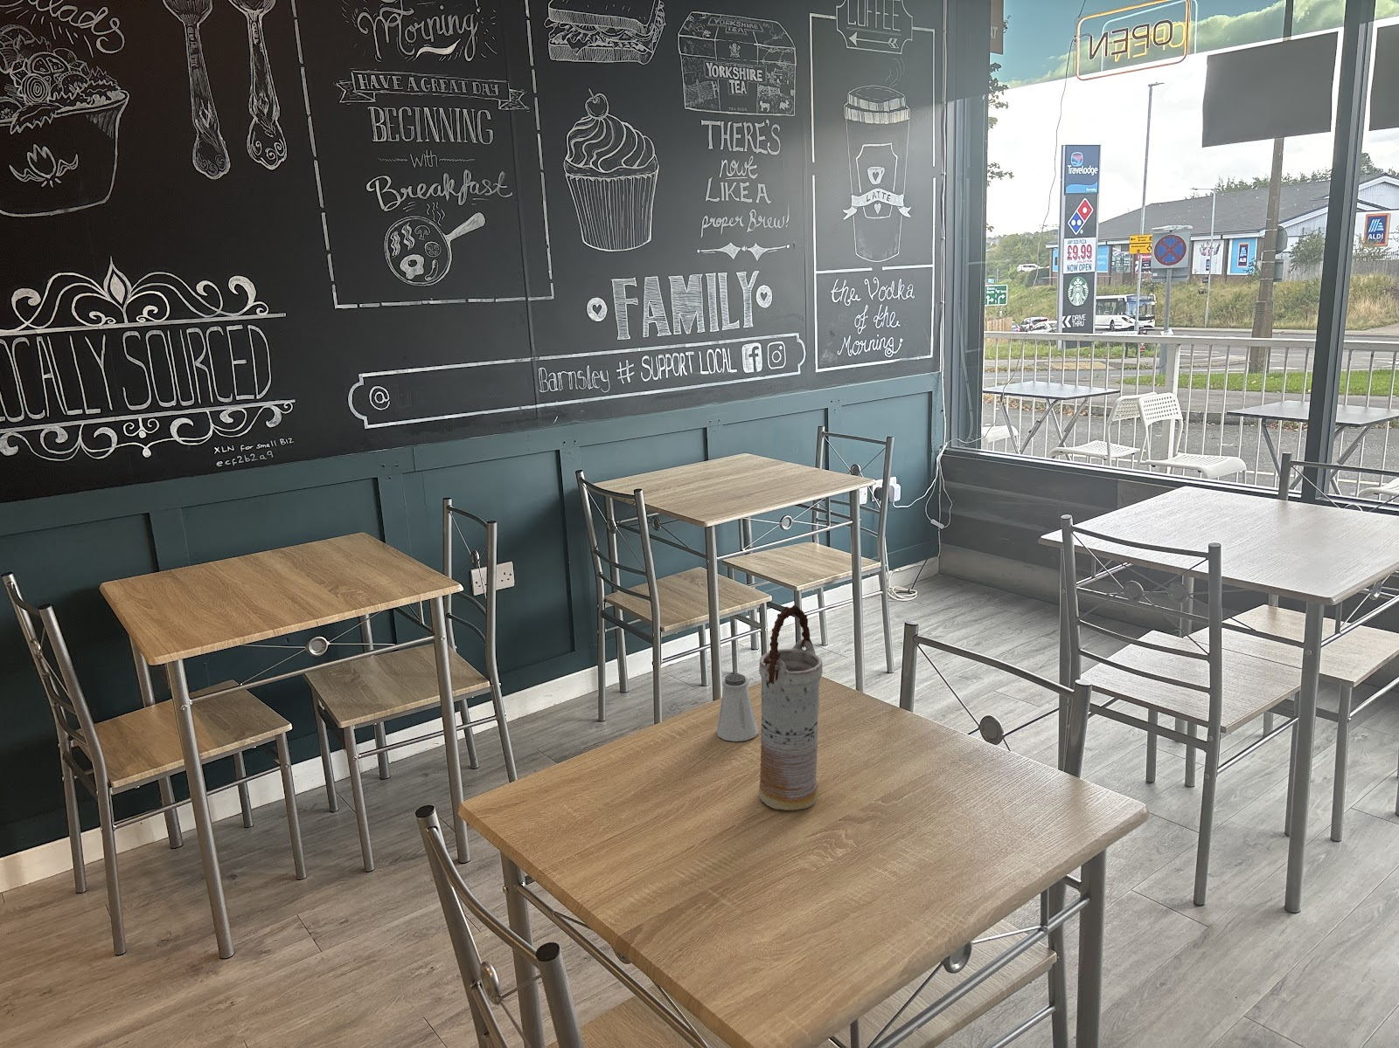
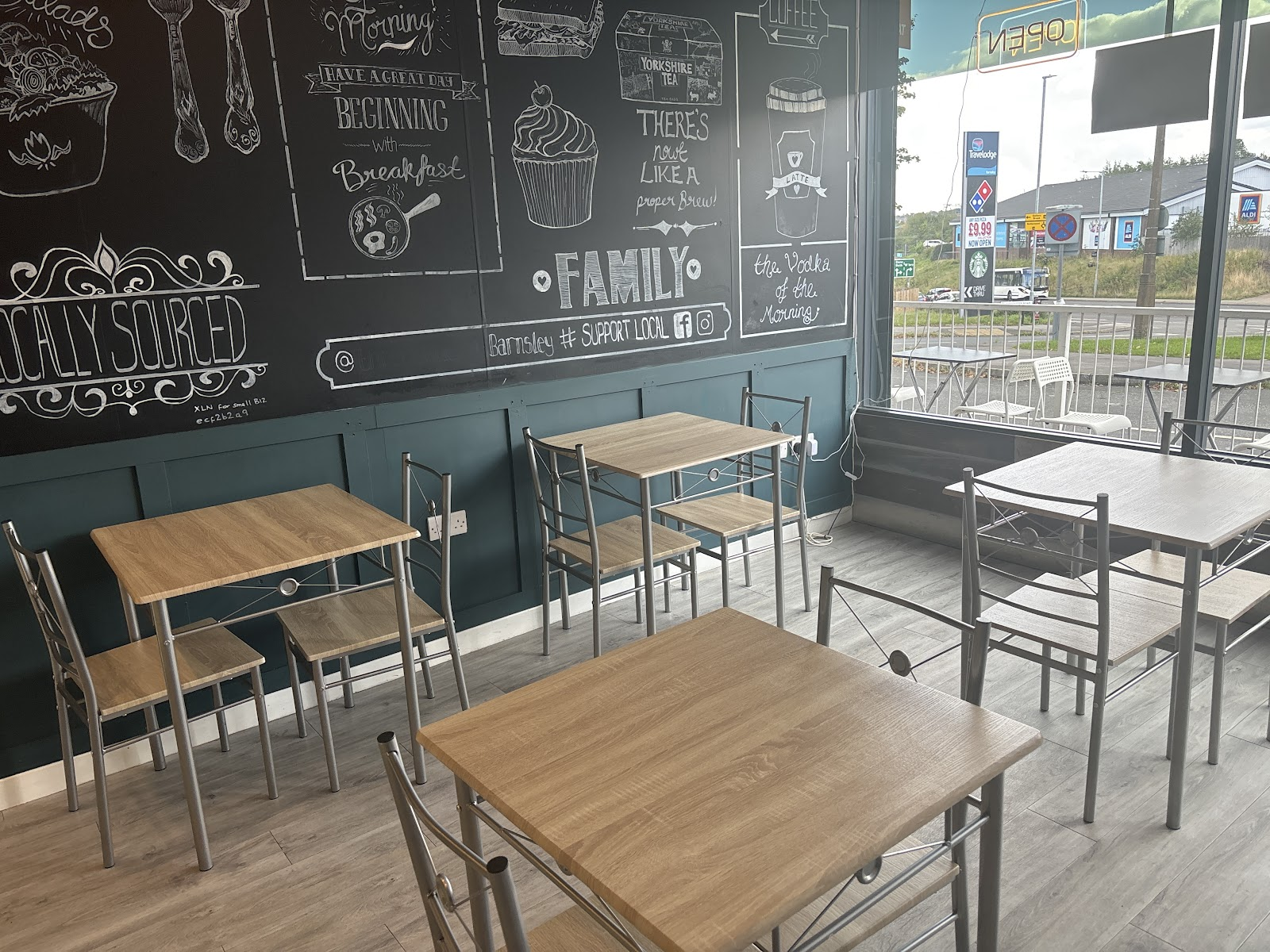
- saltshaker [715,673,760,742]
- vase [758,604,824,811]
